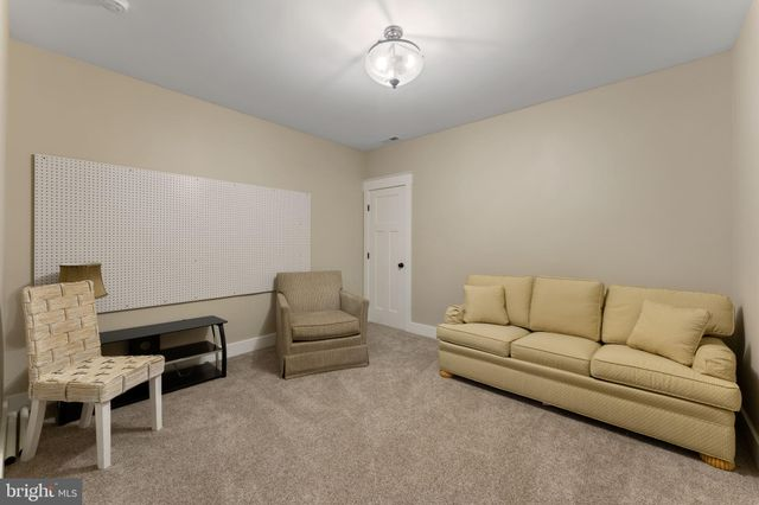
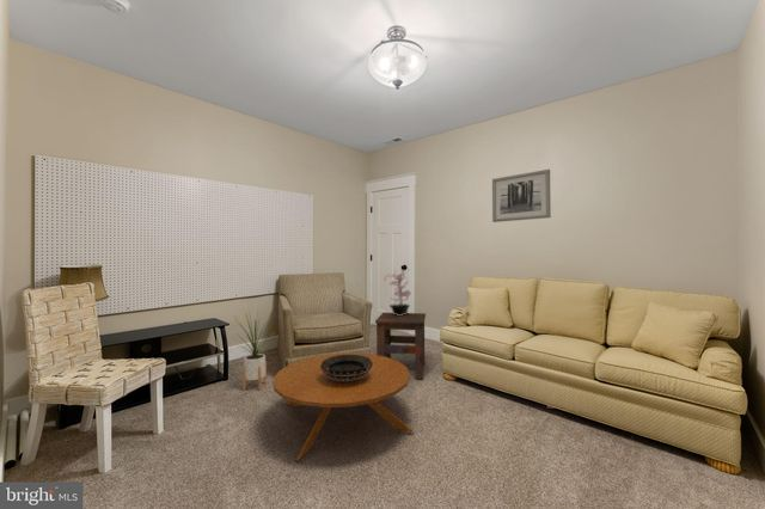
+ wall art [491,168,552,223]
+ house plant [233,307,276,391]
+ side table [374,312,427,380]
+ coffee table [271,351,416,462]
+ decorative bowl [320,355,373,381]
+ potted plant [381,270,412,315]
